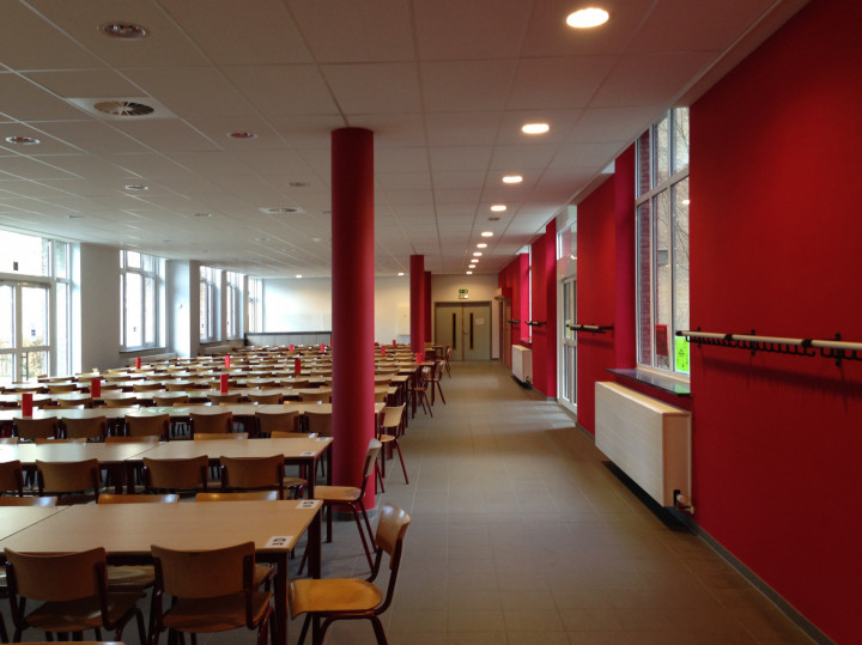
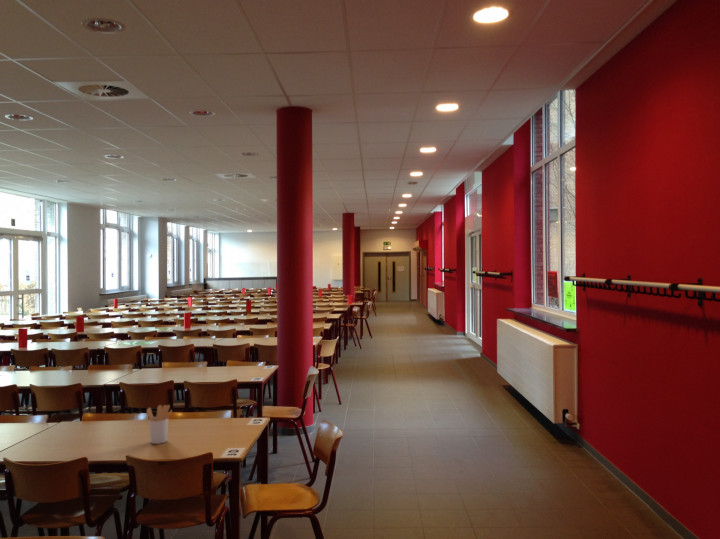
+ utensil holder [146,404,173,445]
